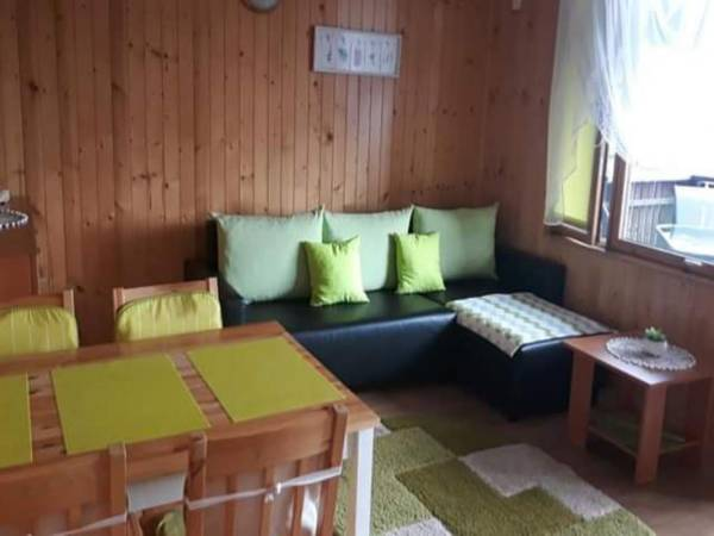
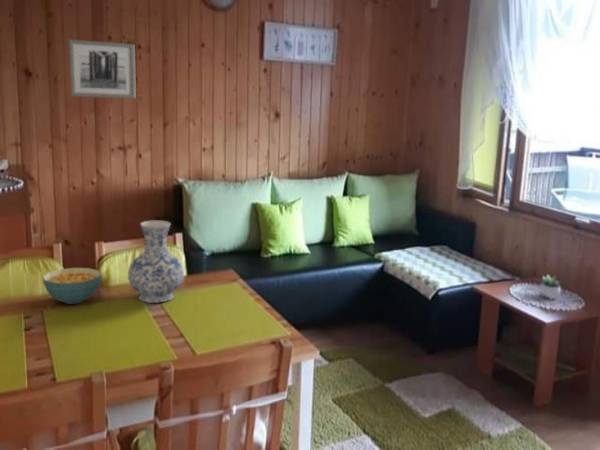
+ wall art [68,38,137,100]
+ vase [127,219,185,304]
+ cereal bowl [41,267,103,305]
